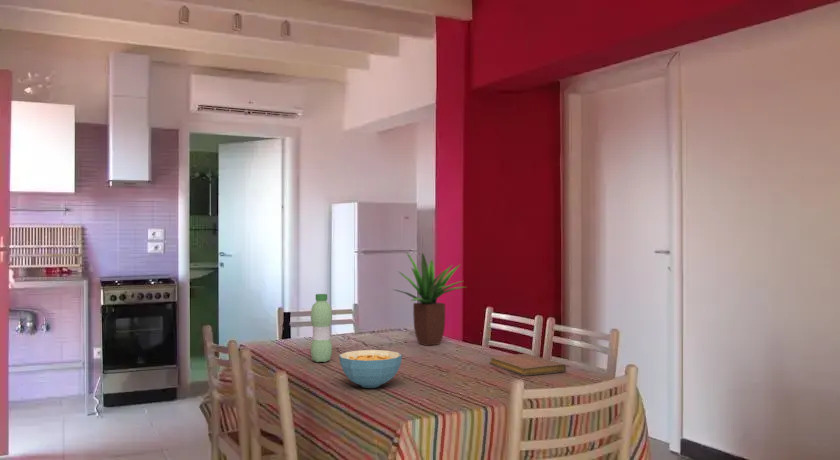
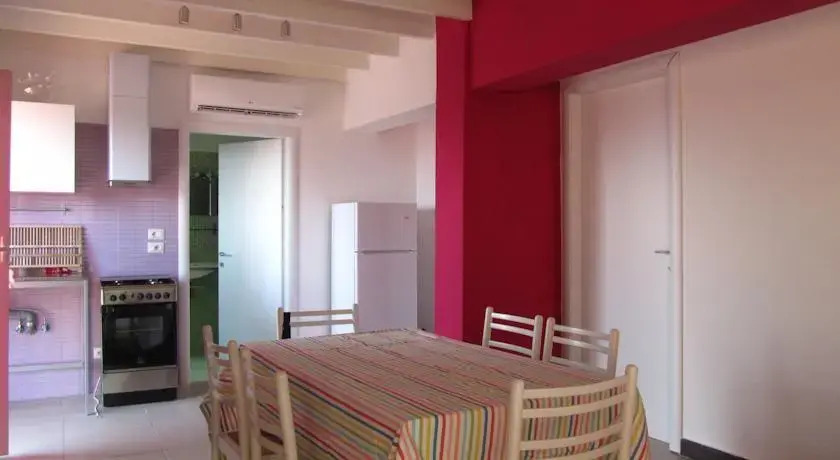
- water bottle [310,293,333,363]
- cereal bowl [338,349,403,389]
- potted plant [391,251,467,347]
- notebook [489,353,567,377]
